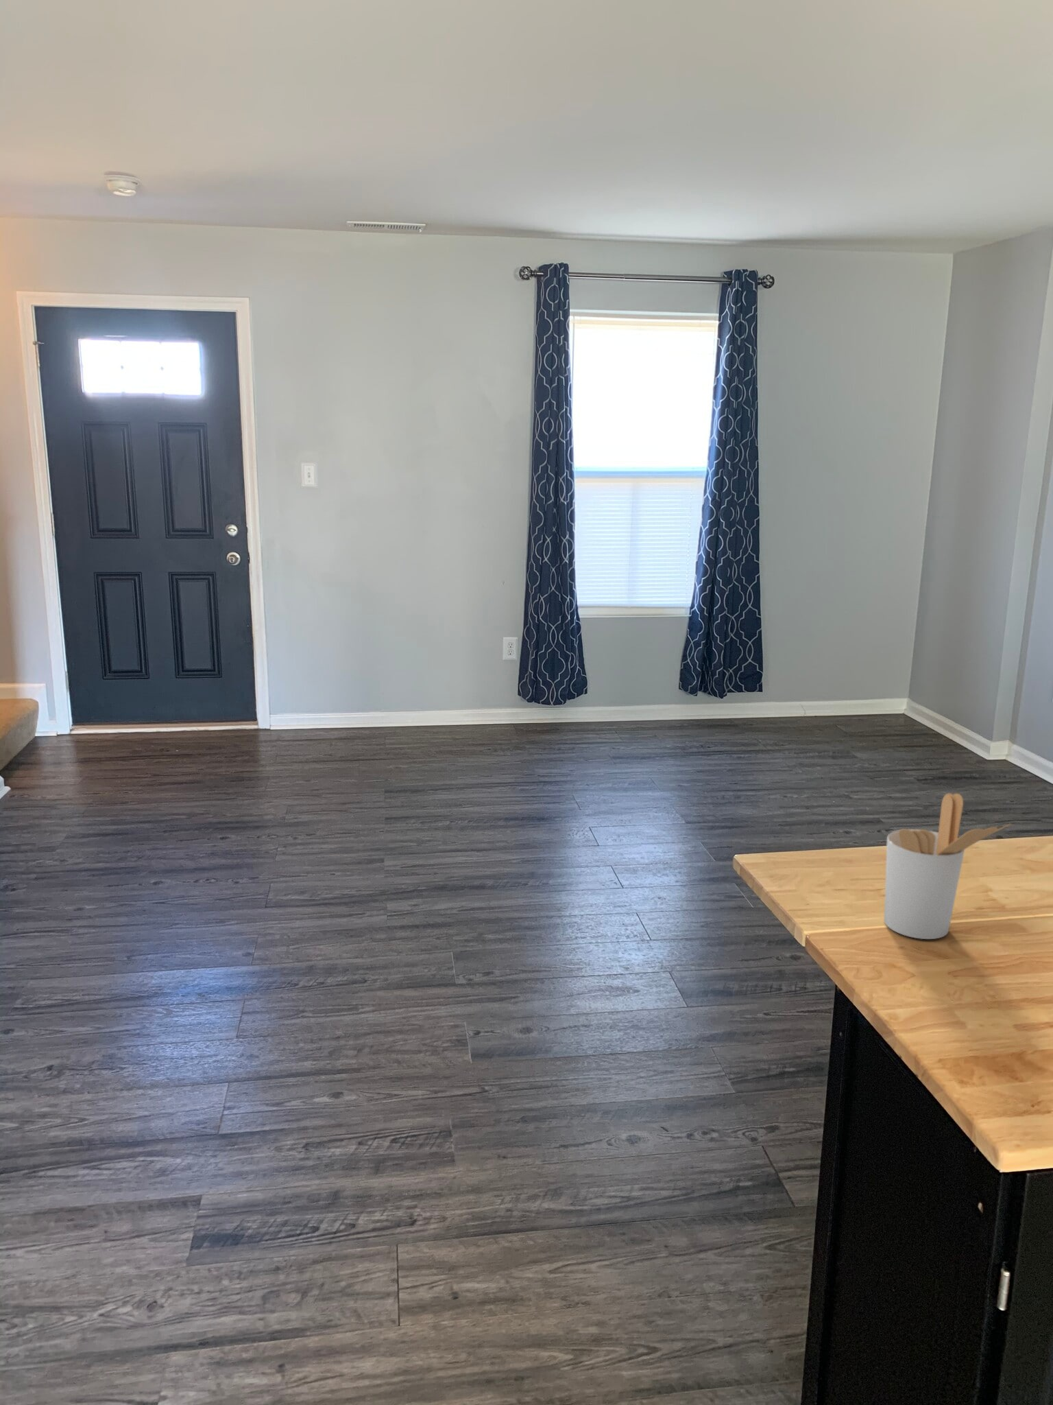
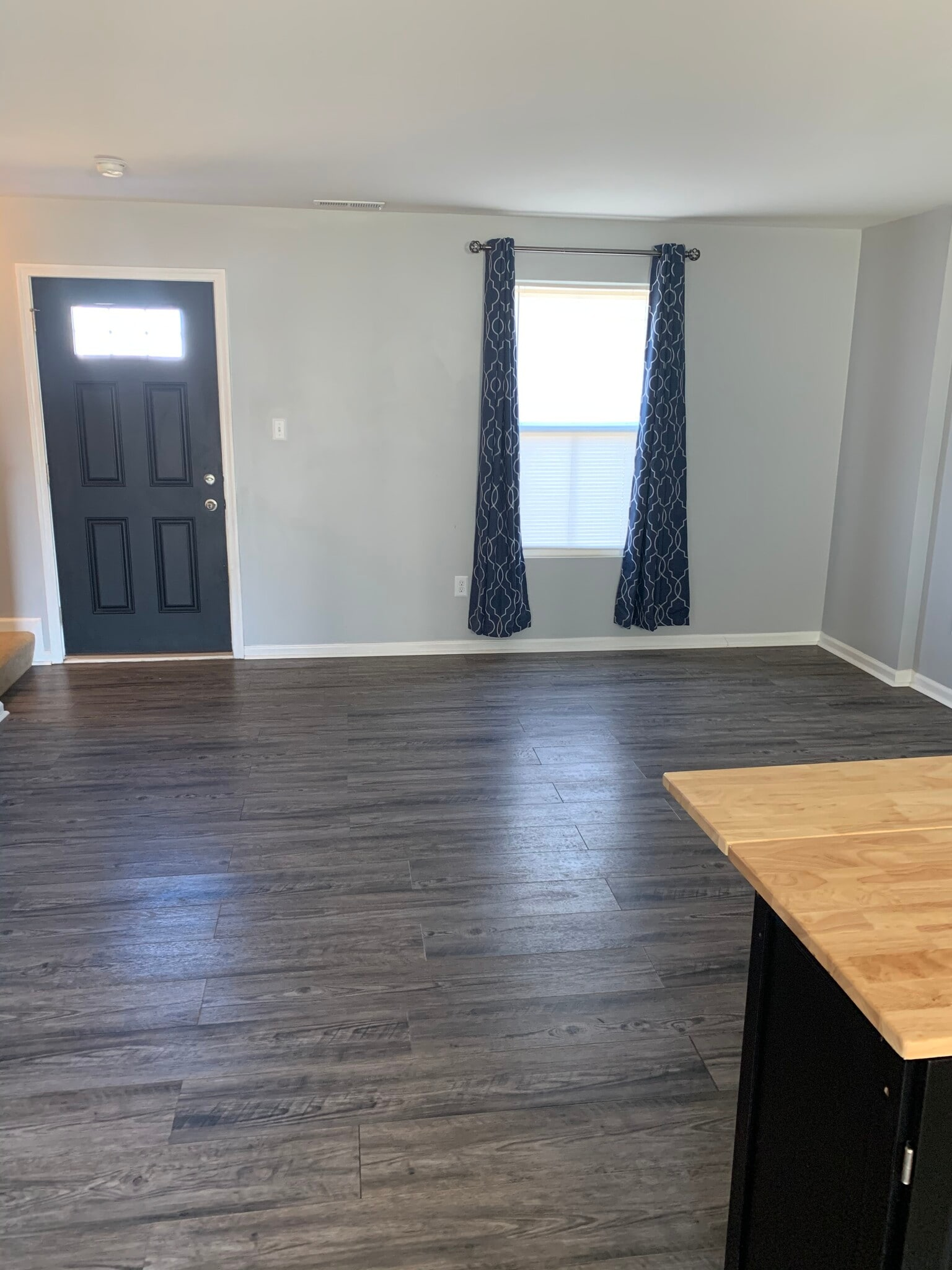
- utensil holder [884,792,1012,940]
